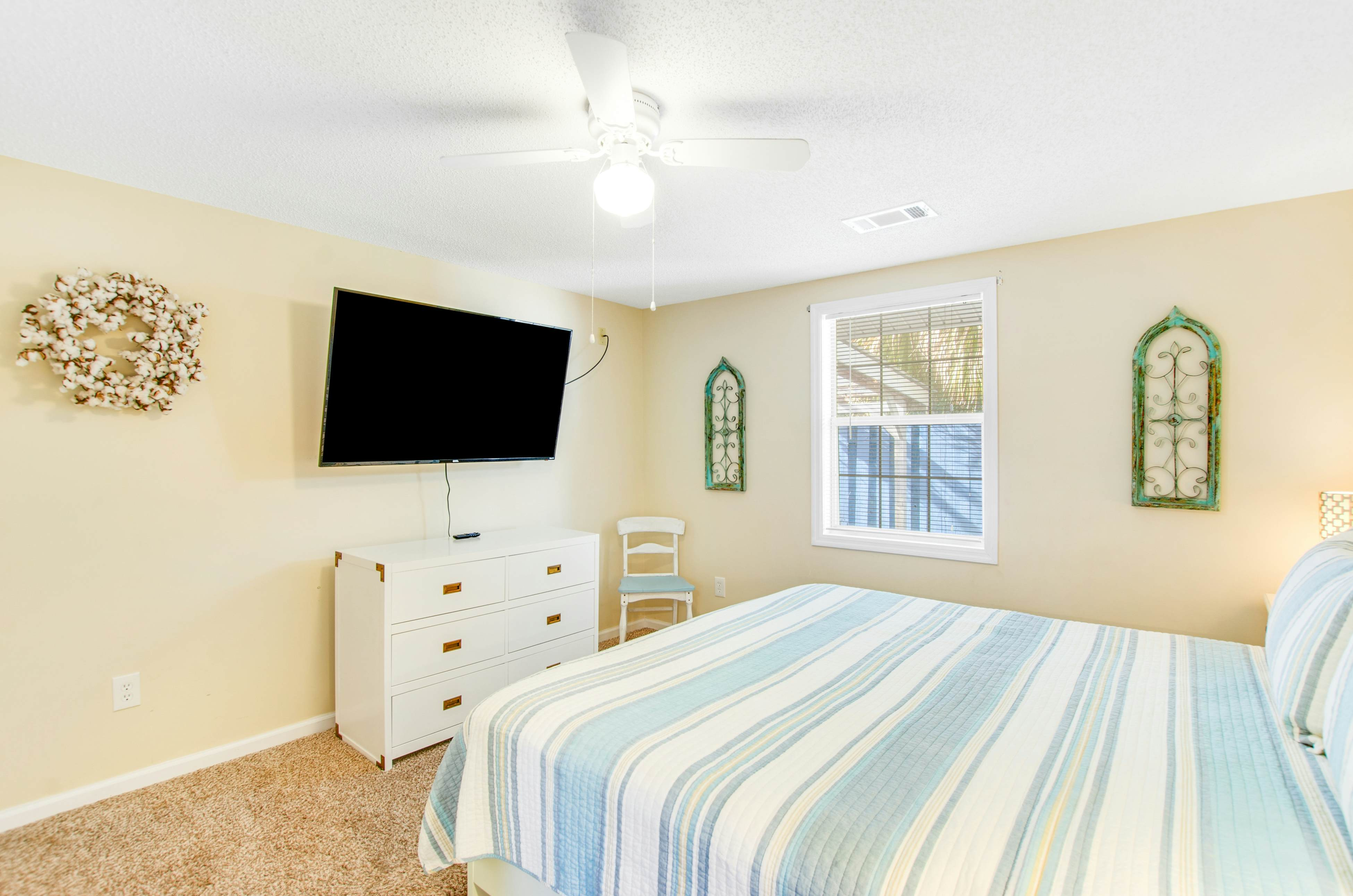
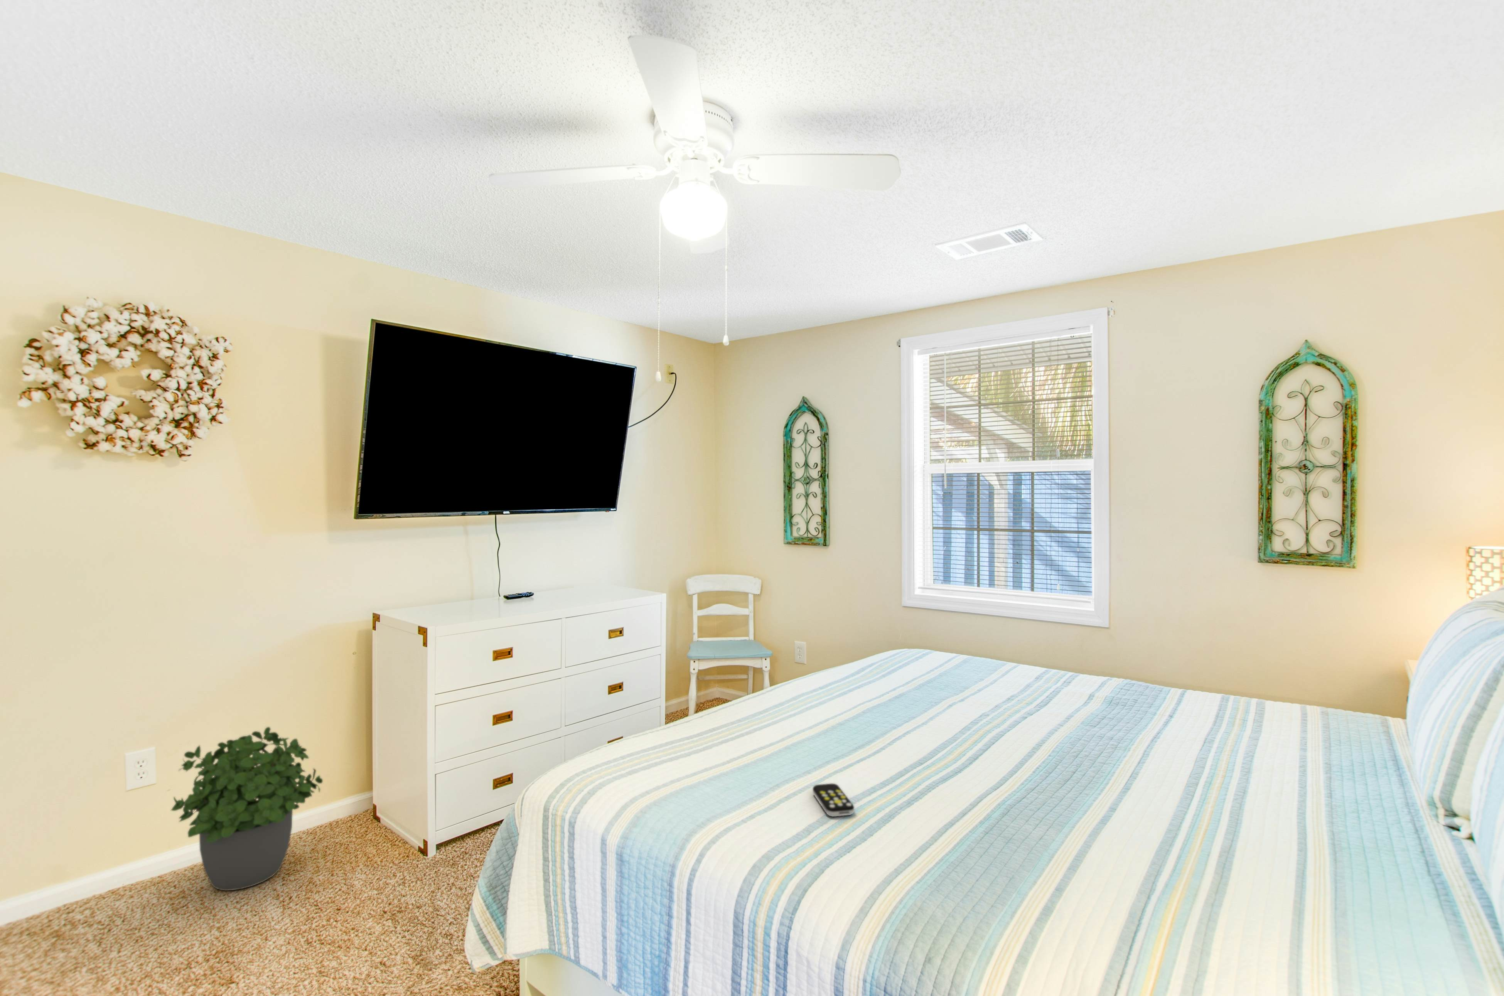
+ remote control [813,784,855,817]
+ potted plant [170,727,323,892]
